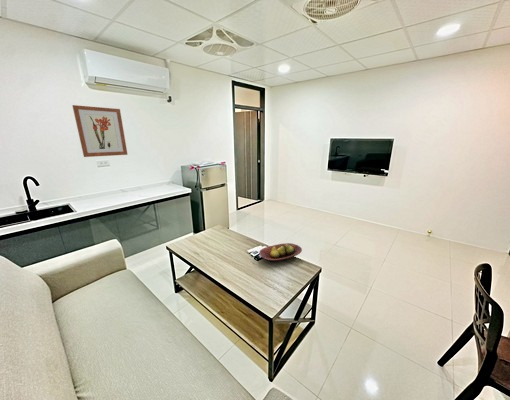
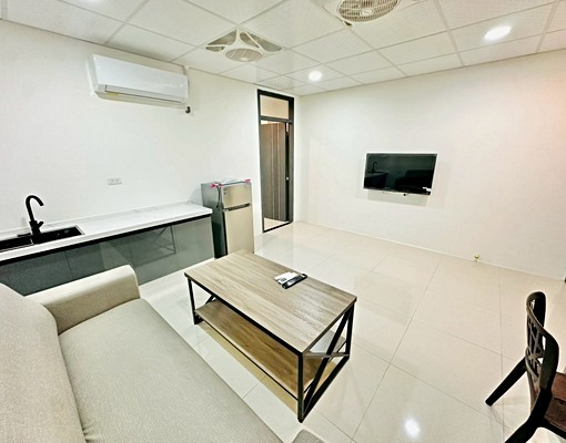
- fruit bowl [258,242,303,263]
- wall art [71,104,128,158]
